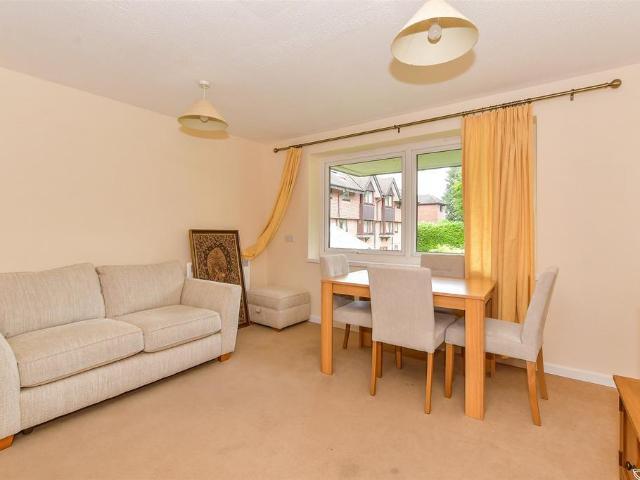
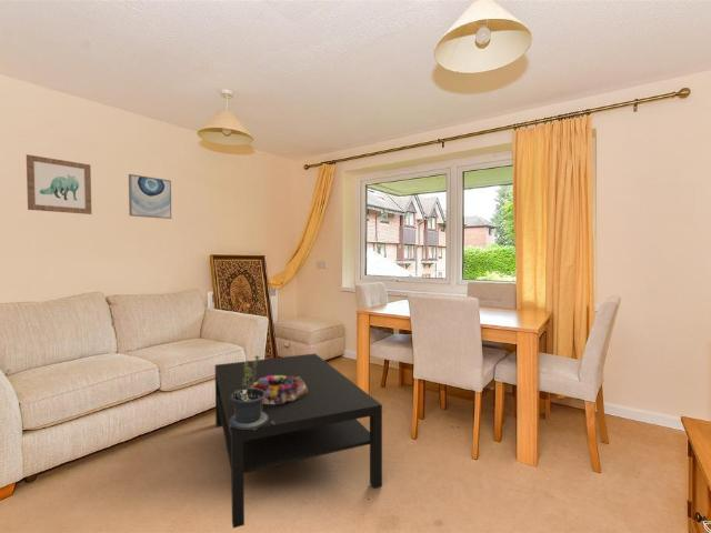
+ wall art [26,153,92,215]
+ coffee table [214,352,383,530]
+ wall art [128,173,172,220]
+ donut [251,375,308,404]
+ potted plant [230,354,274,430]
